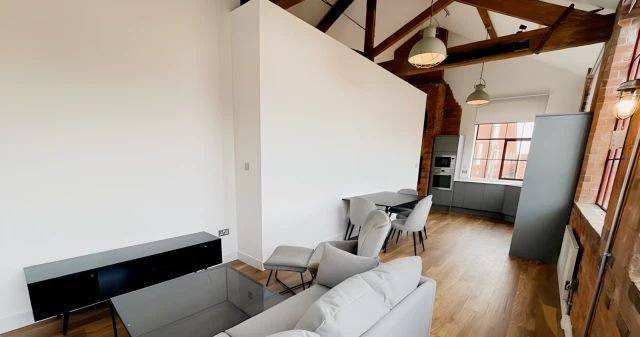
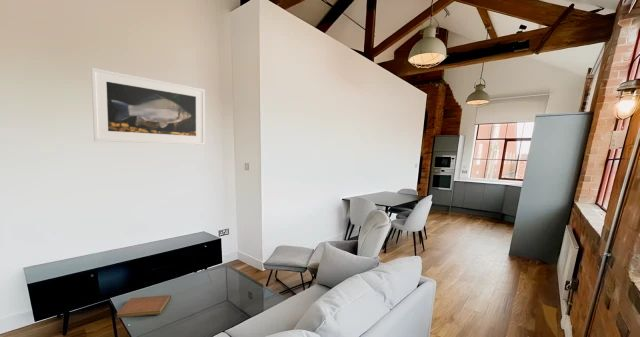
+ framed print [90,67,206,146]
+ notebook [116,294,172,319]
